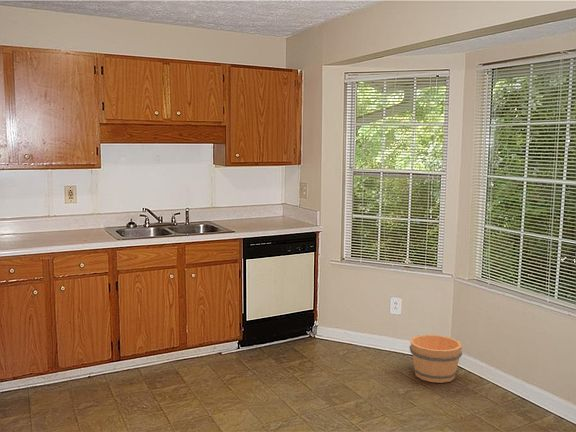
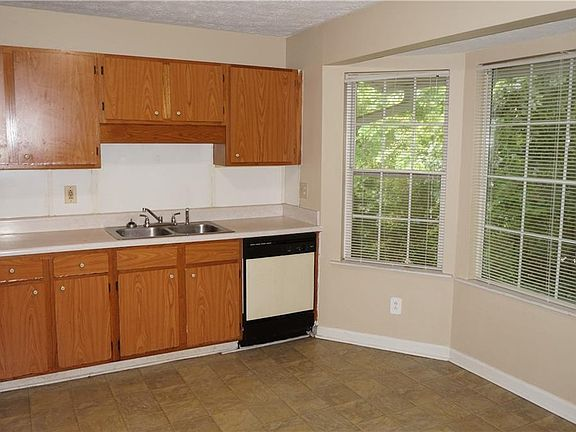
- bucket [408,334,463,384]
